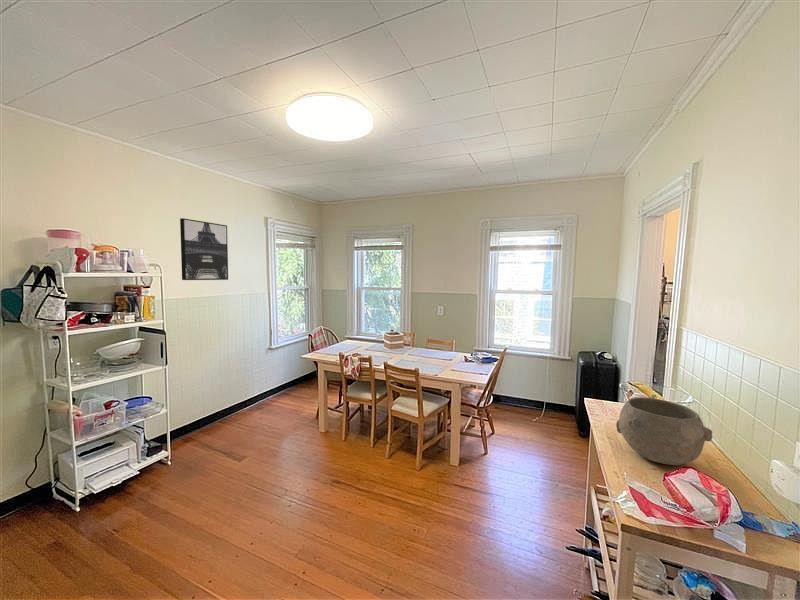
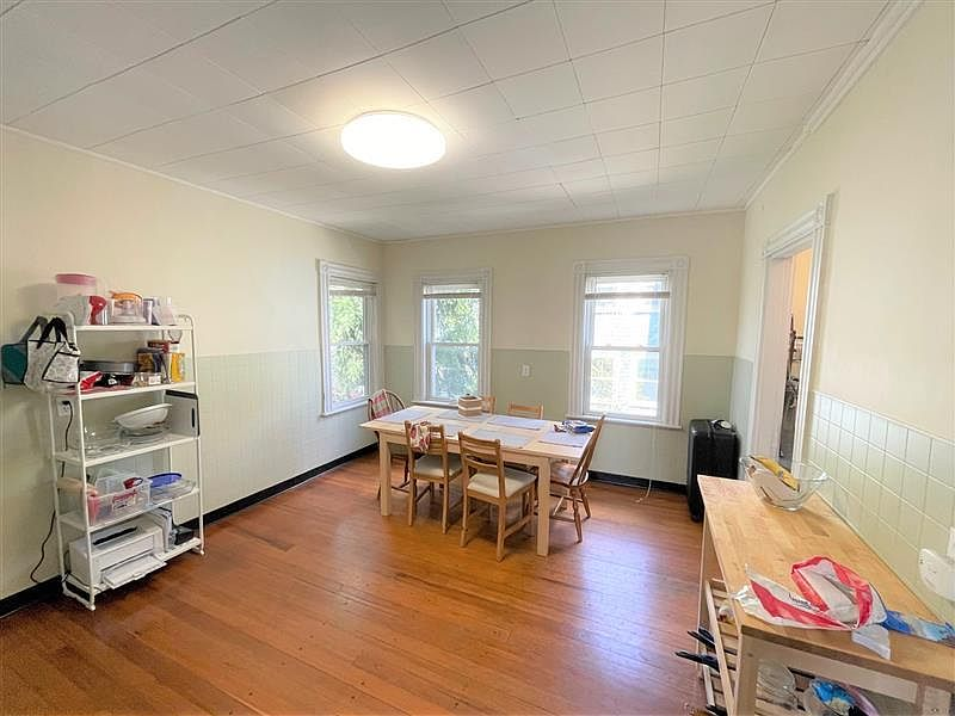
- bowl [615,396,713,466]
- wall art [179,217,229,281]
